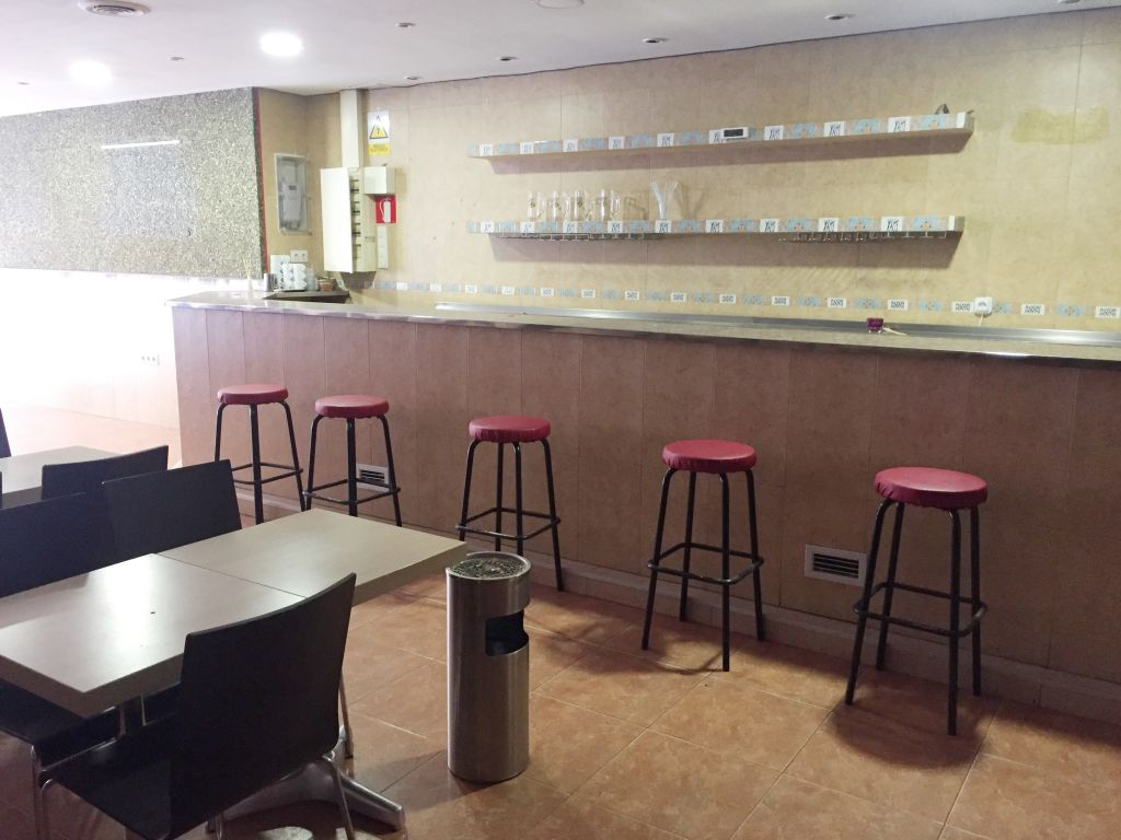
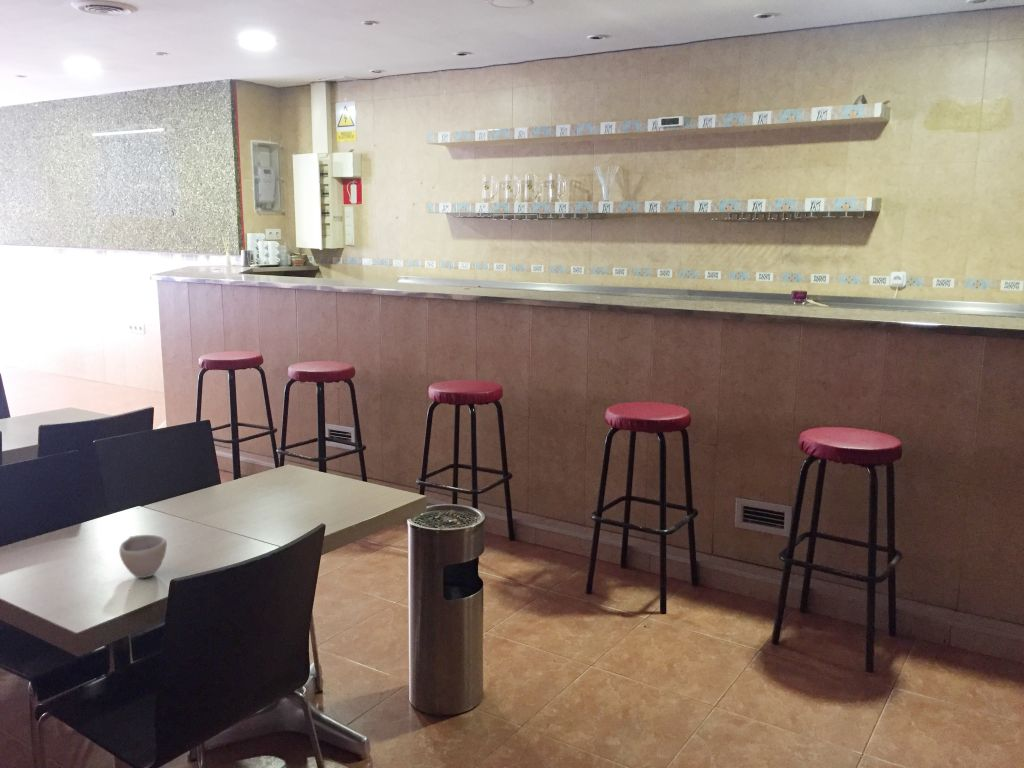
+ cup [118,534,168,579]
